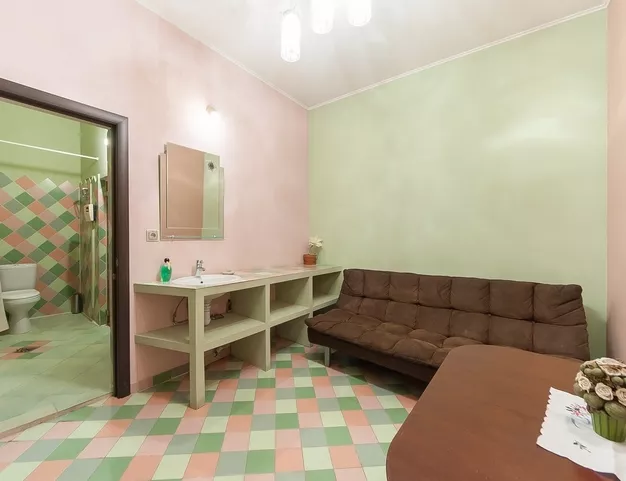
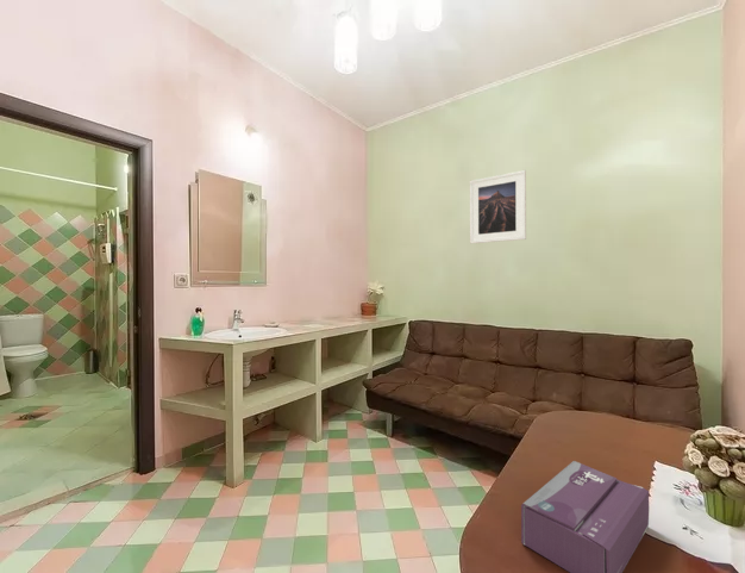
+ tissue box [520,460,650,573]
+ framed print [469,169,527,244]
